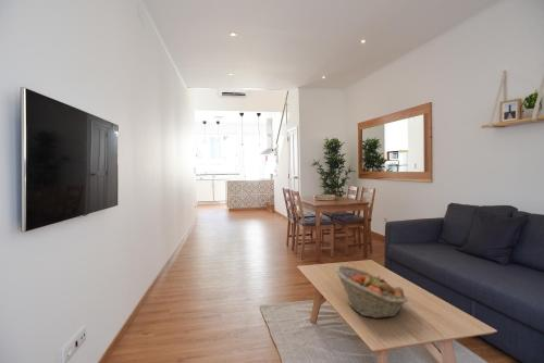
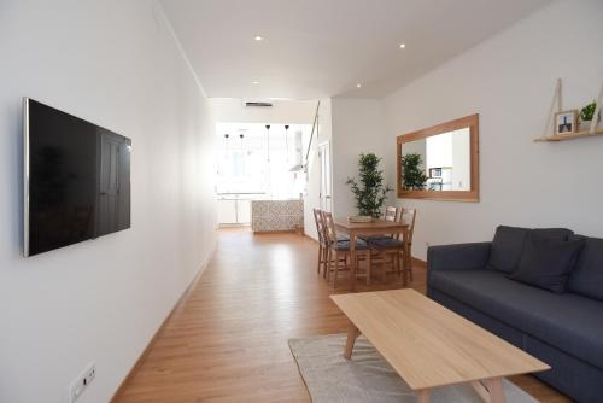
- fruit basket [334,265,409,320]
